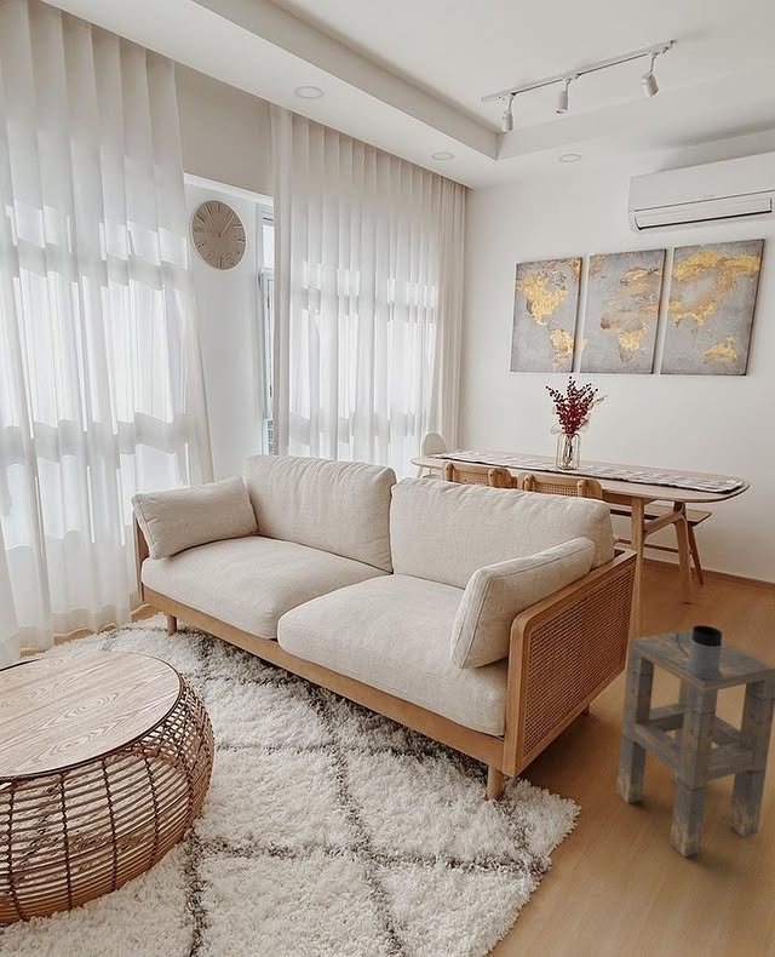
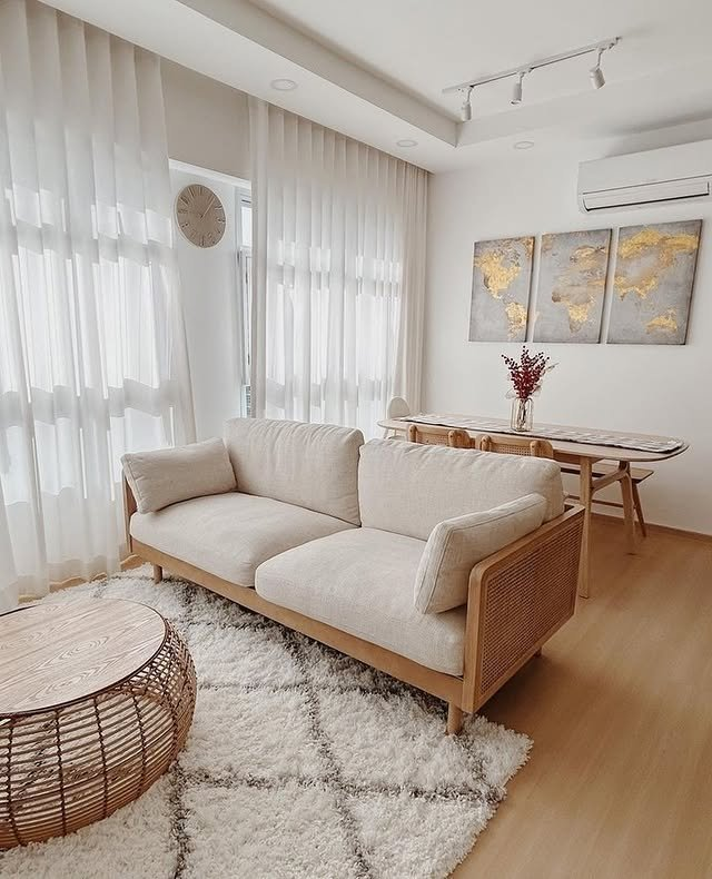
- side table [615,628,775,859]
- mug [676,625,723,680]
